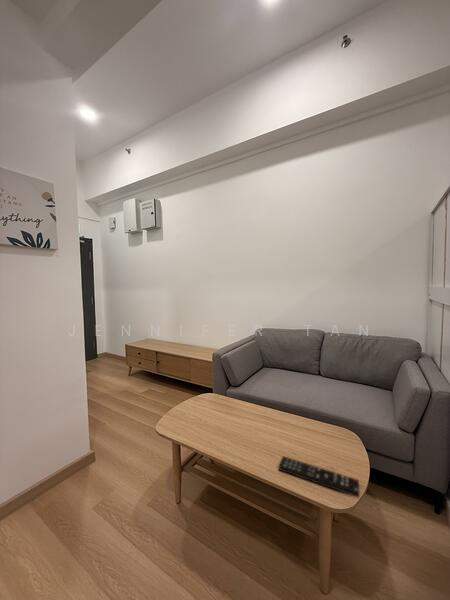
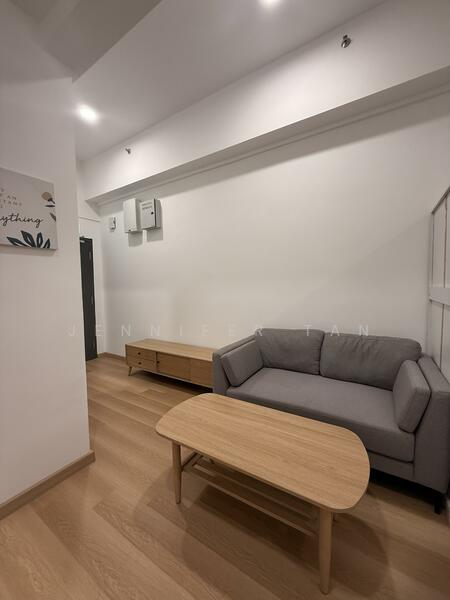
- remote control [277,455,361,499]
